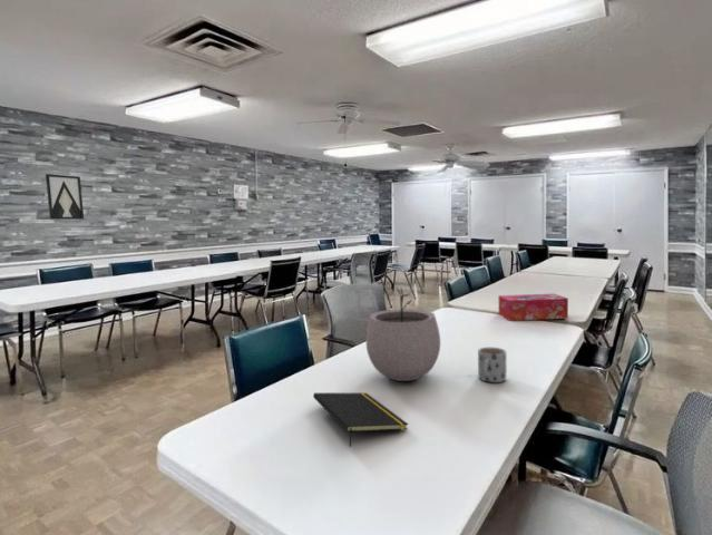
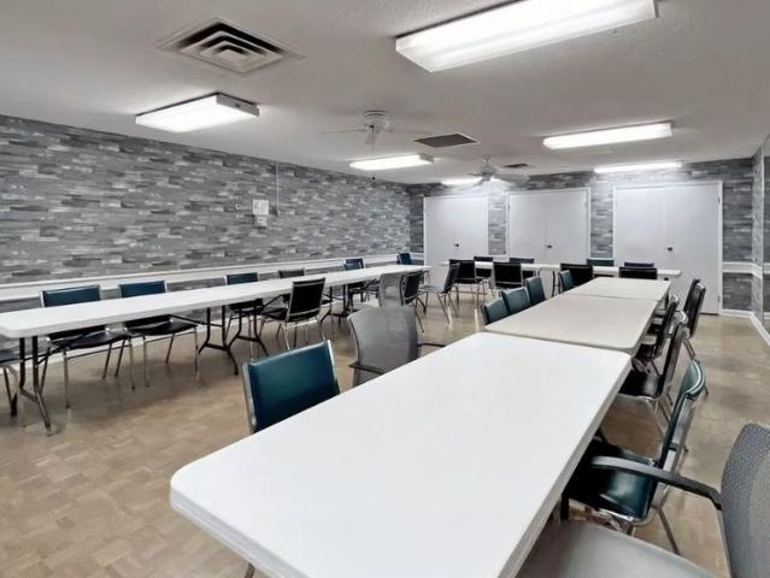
- mug [477,347,507,383]
- plant pot [365,286,441,382]
- notepad [312,391,409,448]
- tissue box [497,293,569,321]
- wall art [45,173,85,221]
